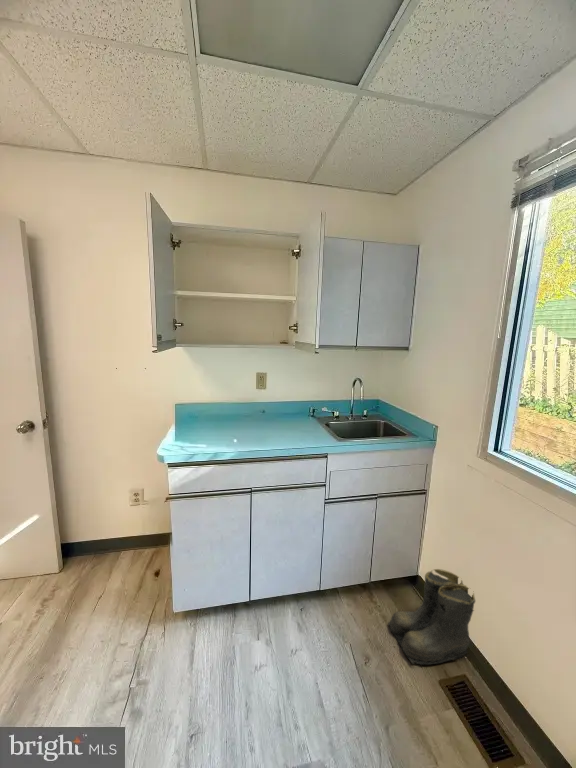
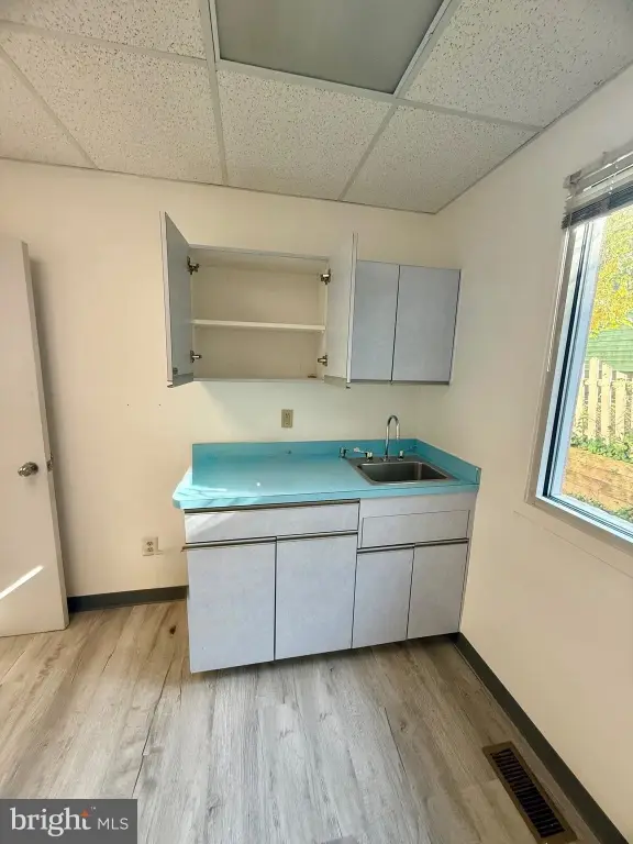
- boots [387,568,476,665]
